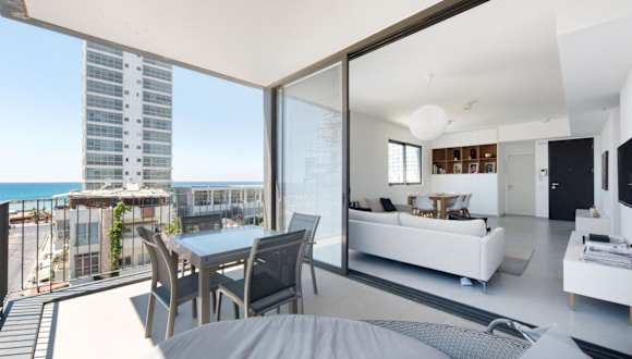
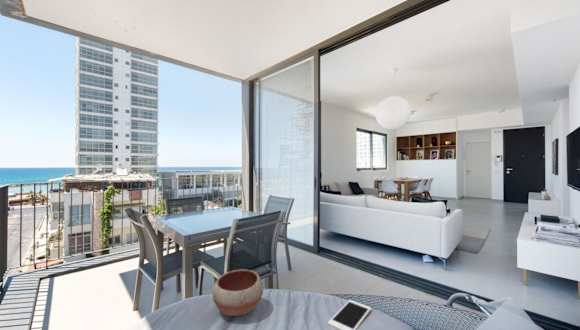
+ cell phone [327,299,372,330]
+ bowl [212,268,264,317]
